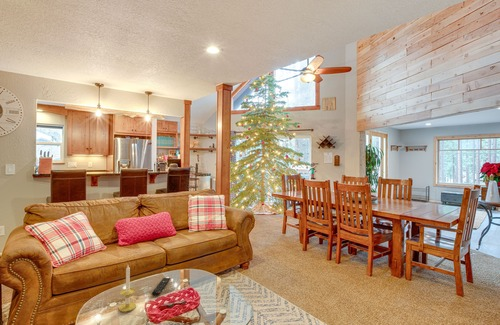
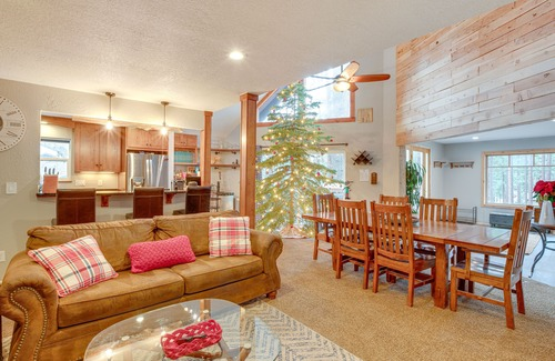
- remote control [151,277,171,296]
- candle [118,265,137,313]
